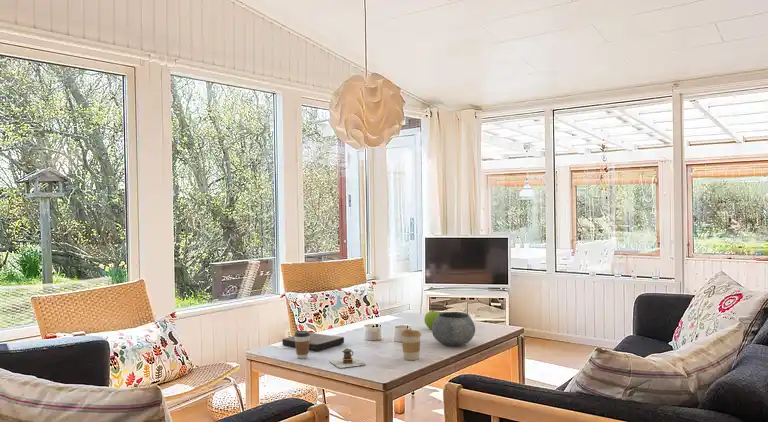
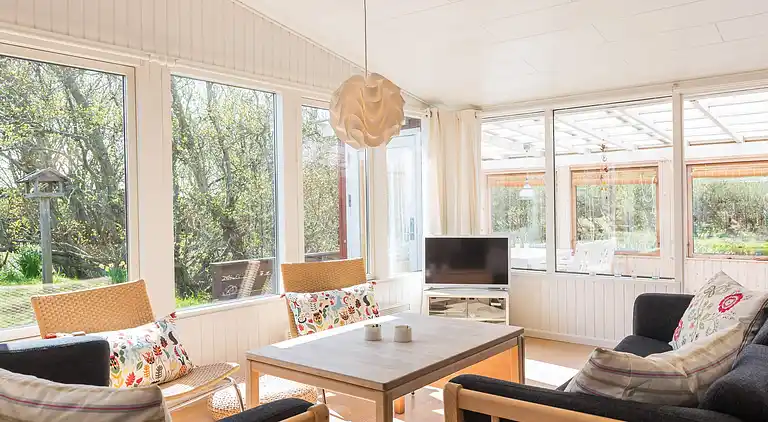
- book [281,332,345,352]
- bowl [431,311,476,347]
- coffee cup [400,329,422,361]
- coffee cup [293,330,310,359]
- teapot [329,347,366,369]
- apple [423,310,441,330]
